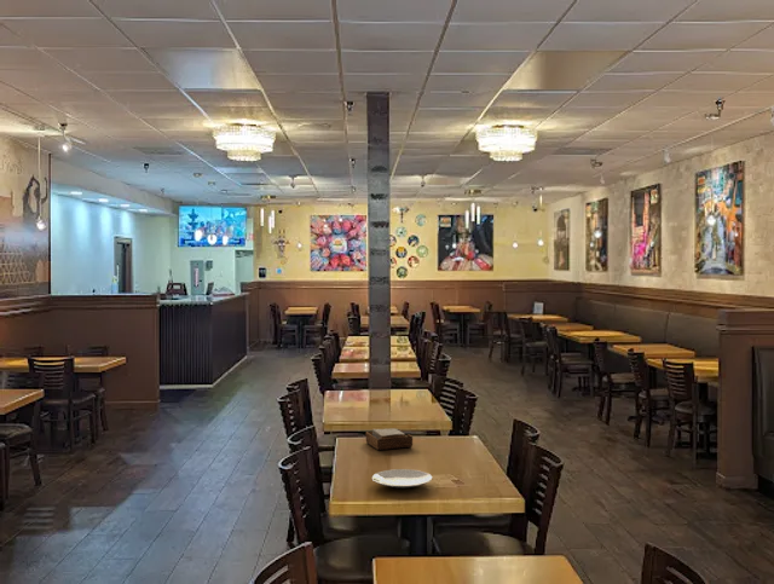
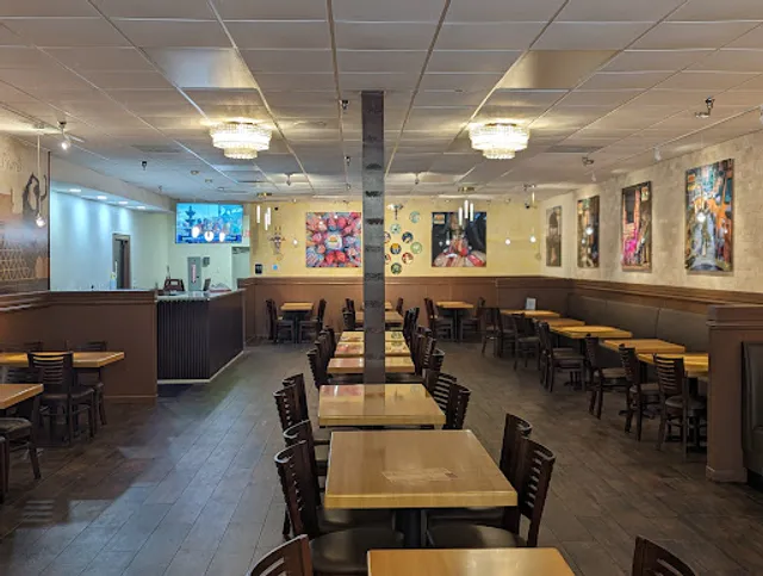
- plate [371,468,433,490]
- napkin holder [364,428,414,451]
